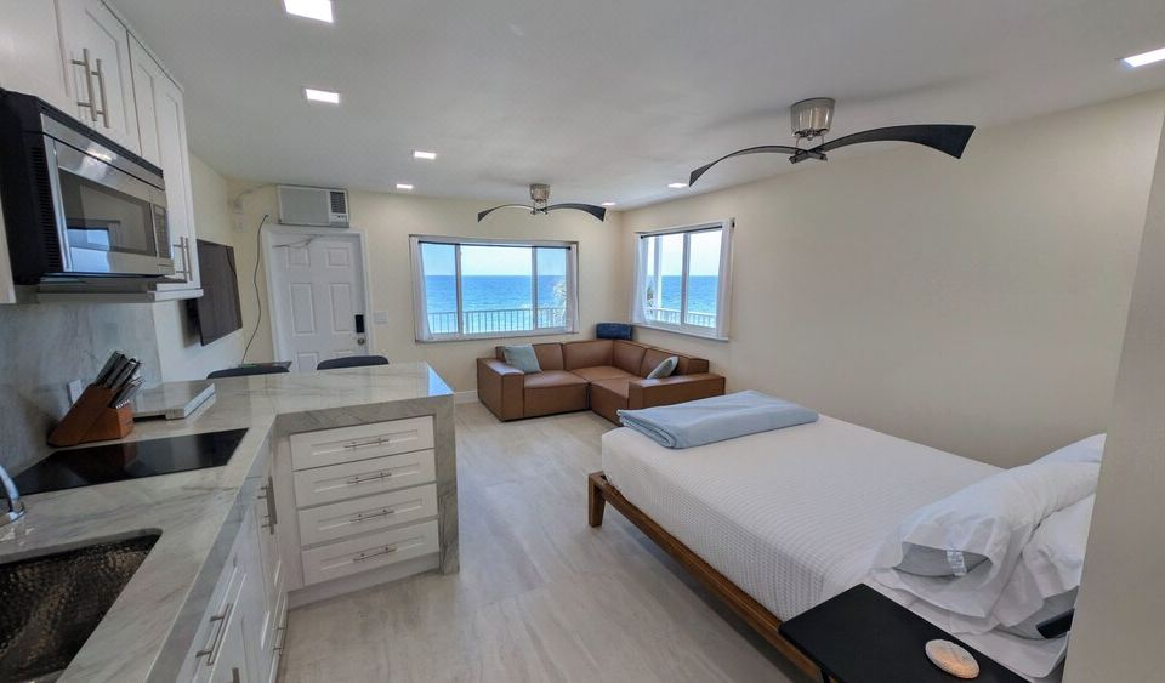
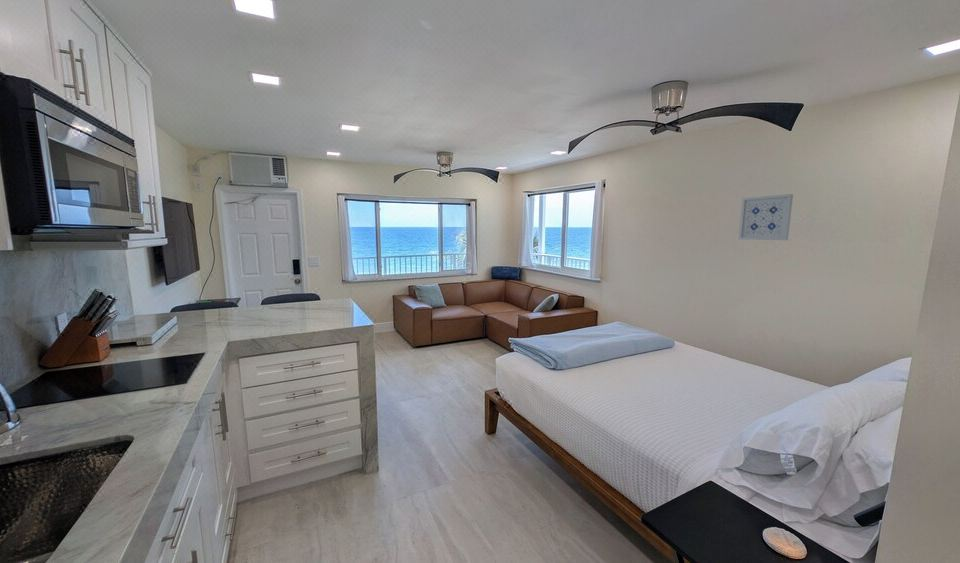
+ wall art [737,193,794,241]
